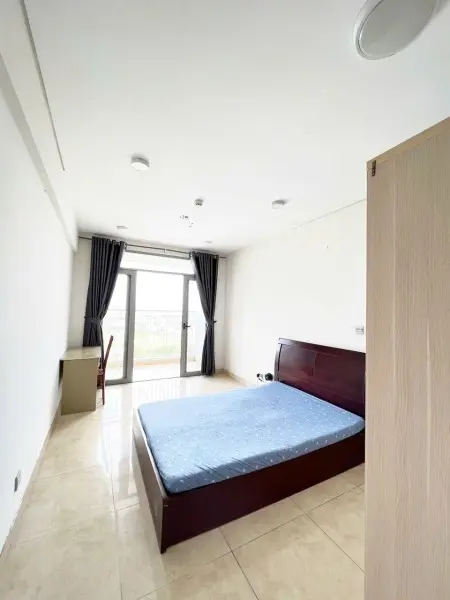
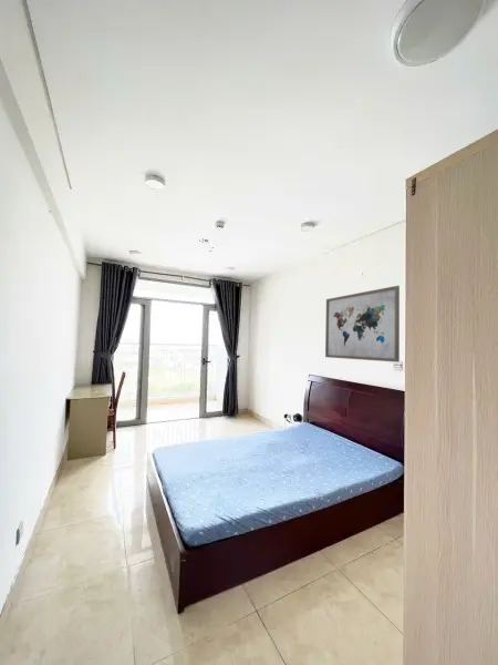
+ wall art [324,285,401,364]
